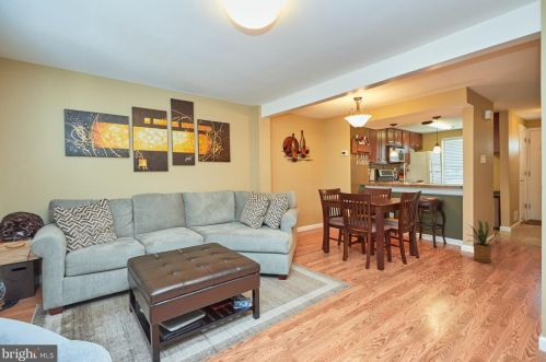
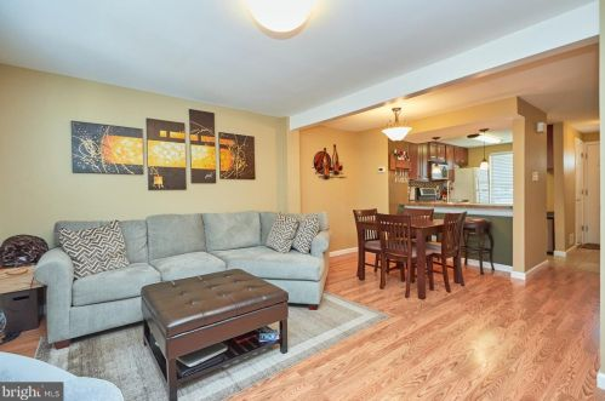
- house plant [465,218,498,264]
